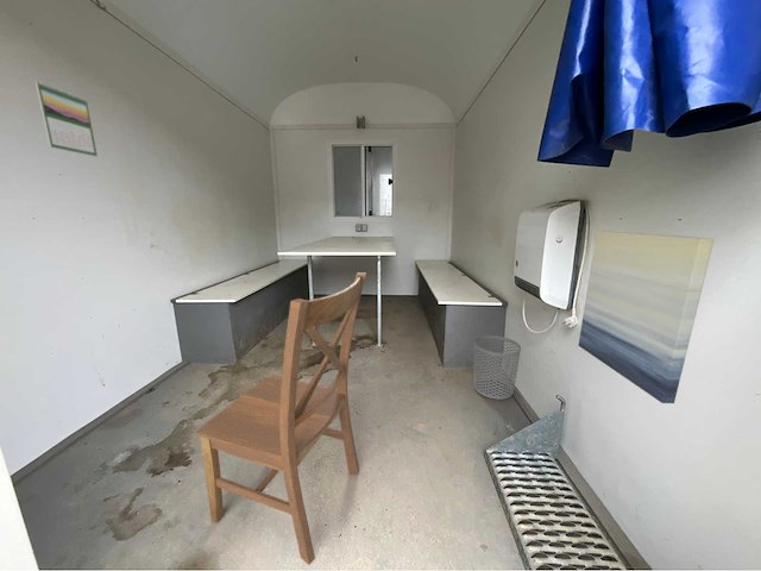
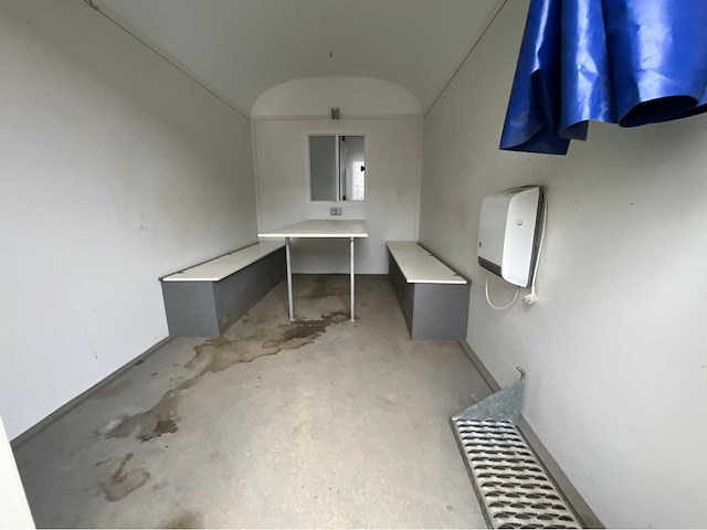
- wall art [577,230,716,404]
- waste bin [472,334,522,401]
- calendar [34,80,99,157]
- chair [194,271,367,566]
